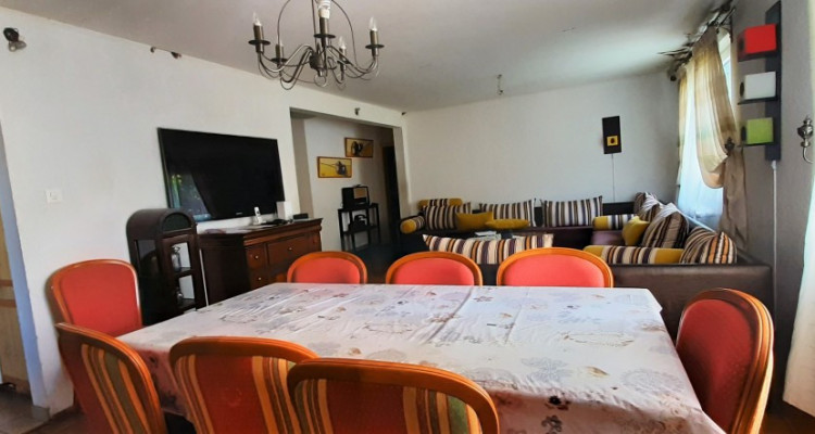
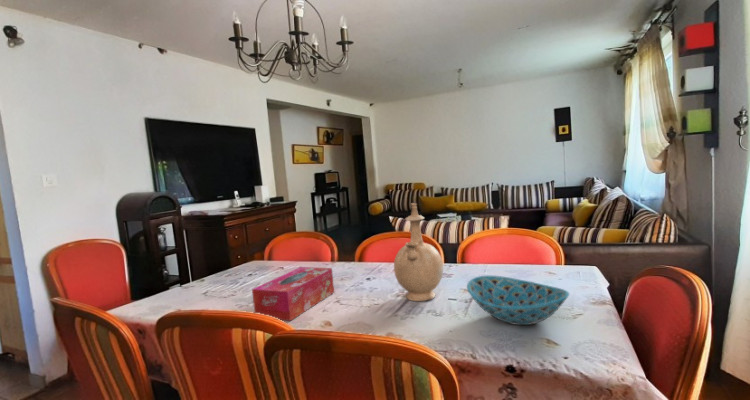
+ tissue box [251,266,335,322]
+ bowl [466,275,570,326]
+ vase [393,202,444,302]
